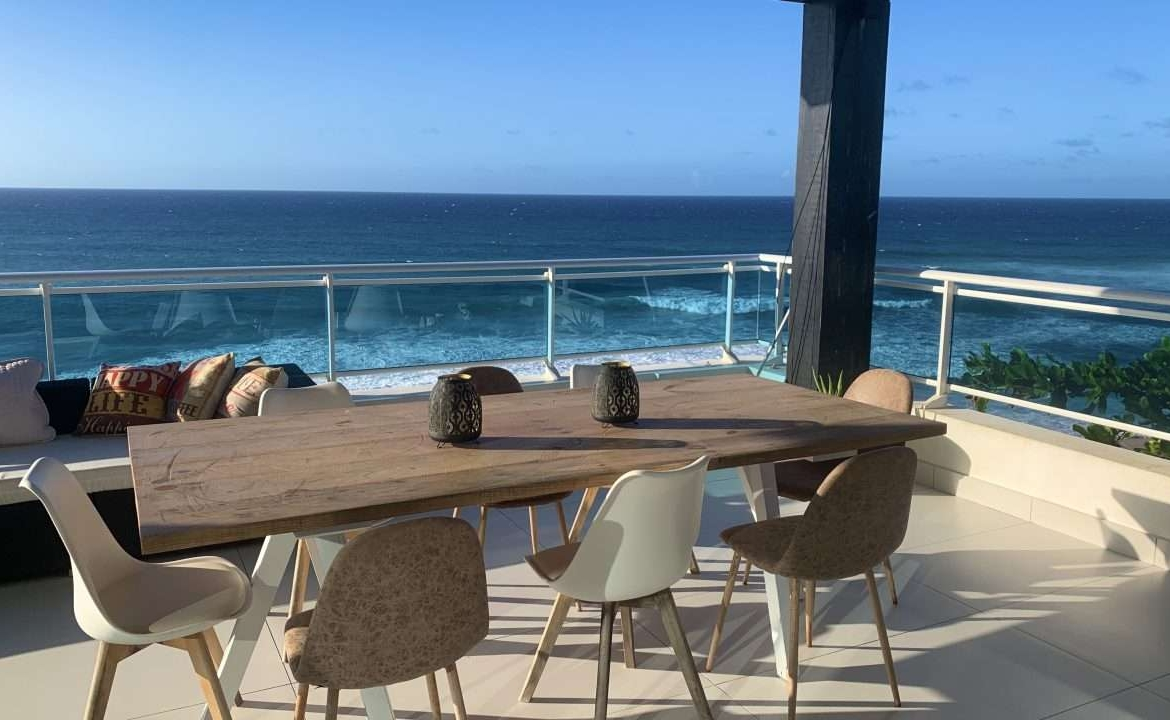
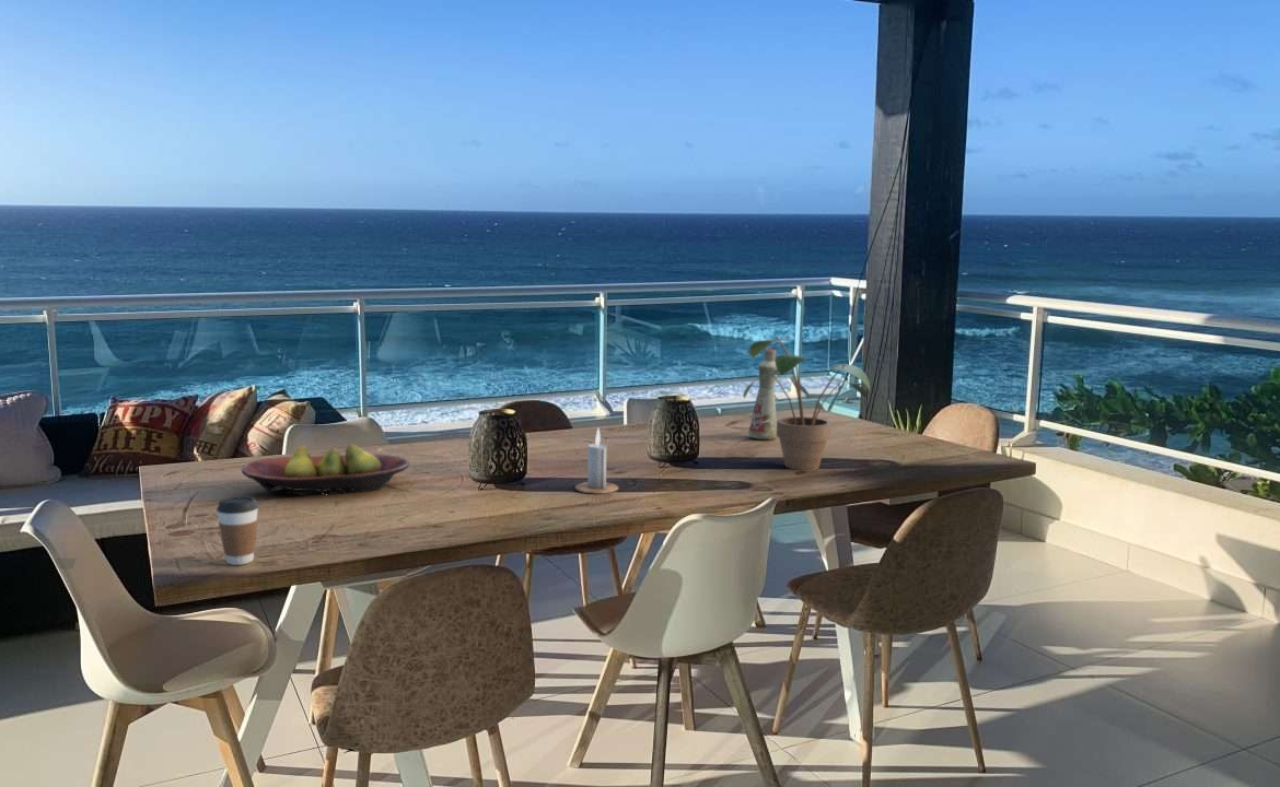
+ coffee cup [216,495,259,566]
+ bottle [747,346,778,441]
+ fruit bowl [241,444,410,496]
+ potted plant [742,336,871,471]
+ candle [574,427,619,495]
